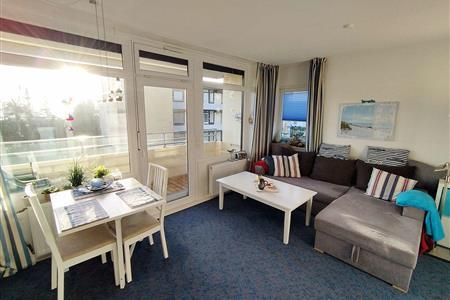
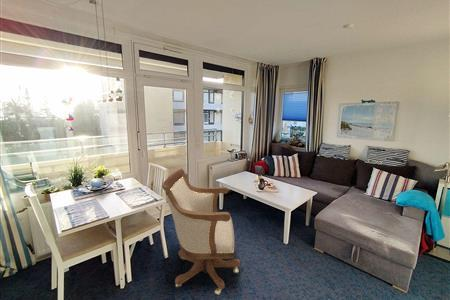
+ chair [161,168,241,297]
